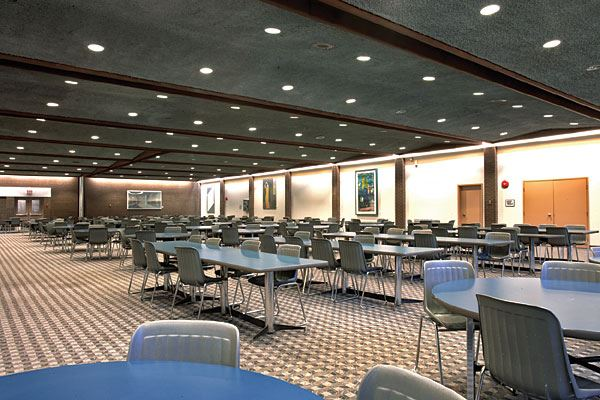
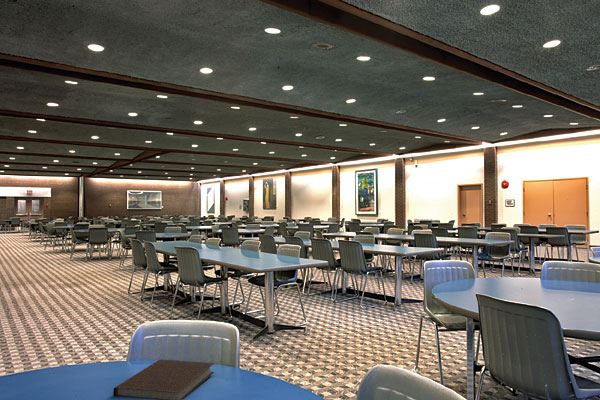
+ notebook [112,359,215,400]
